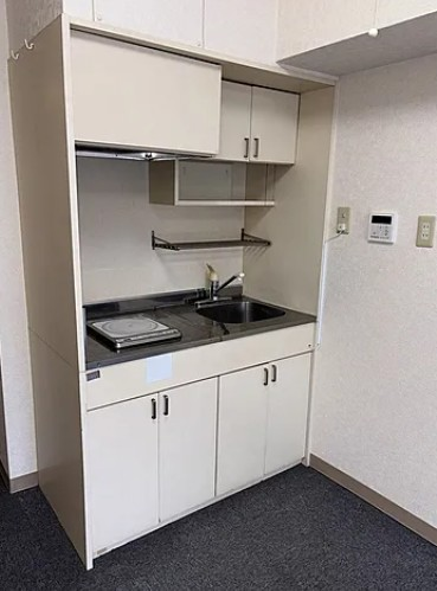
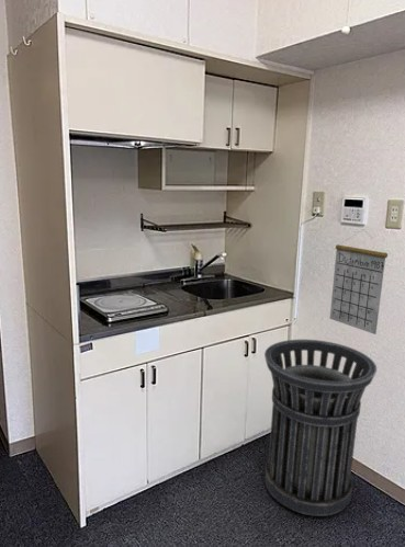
+ calendar [328,229,389,335]
+ trash can [263,339,378,517]
